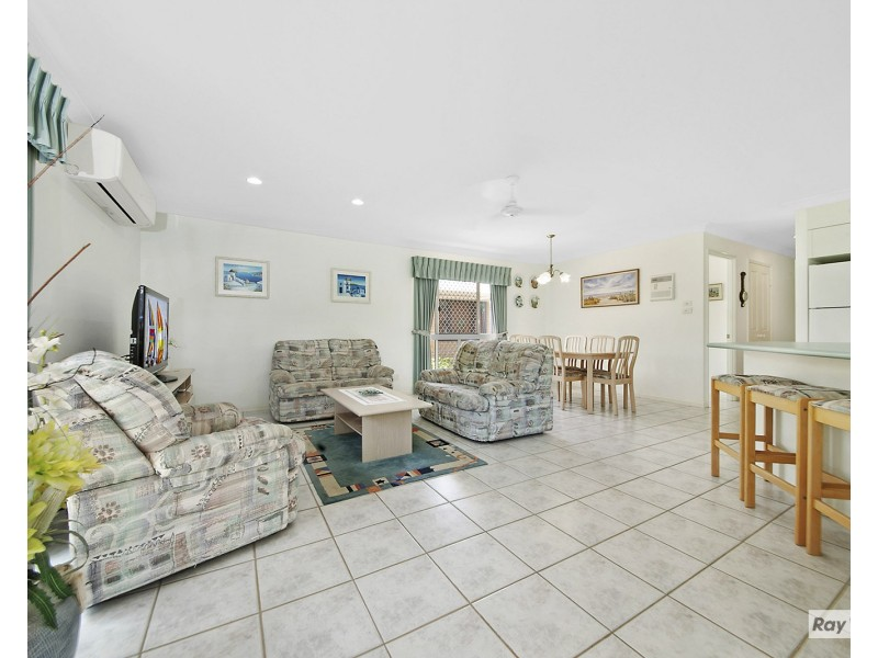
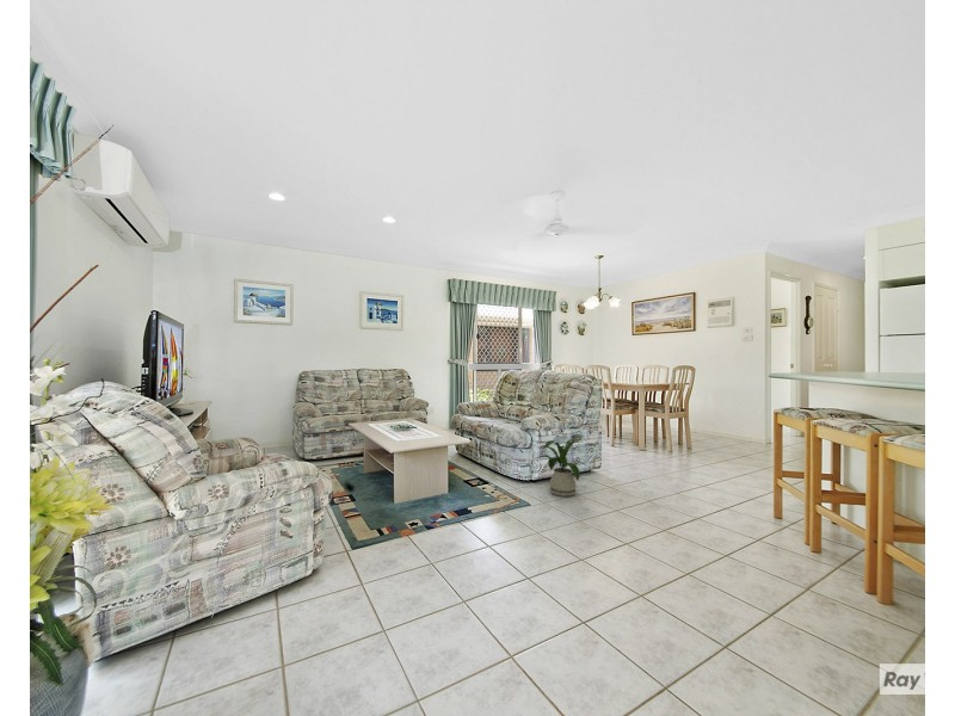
+ house plant [531,434,597,498]
